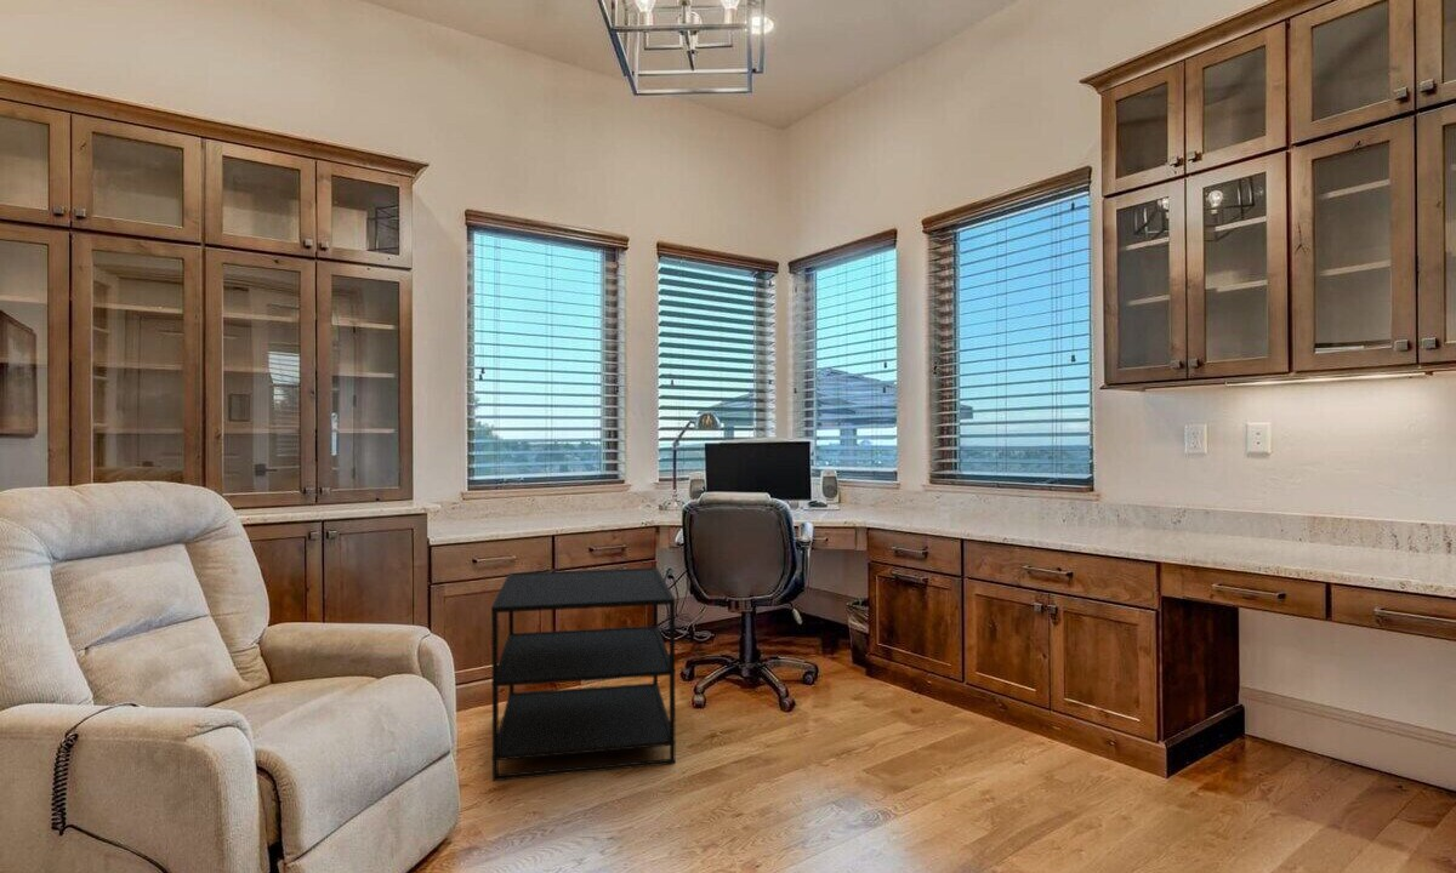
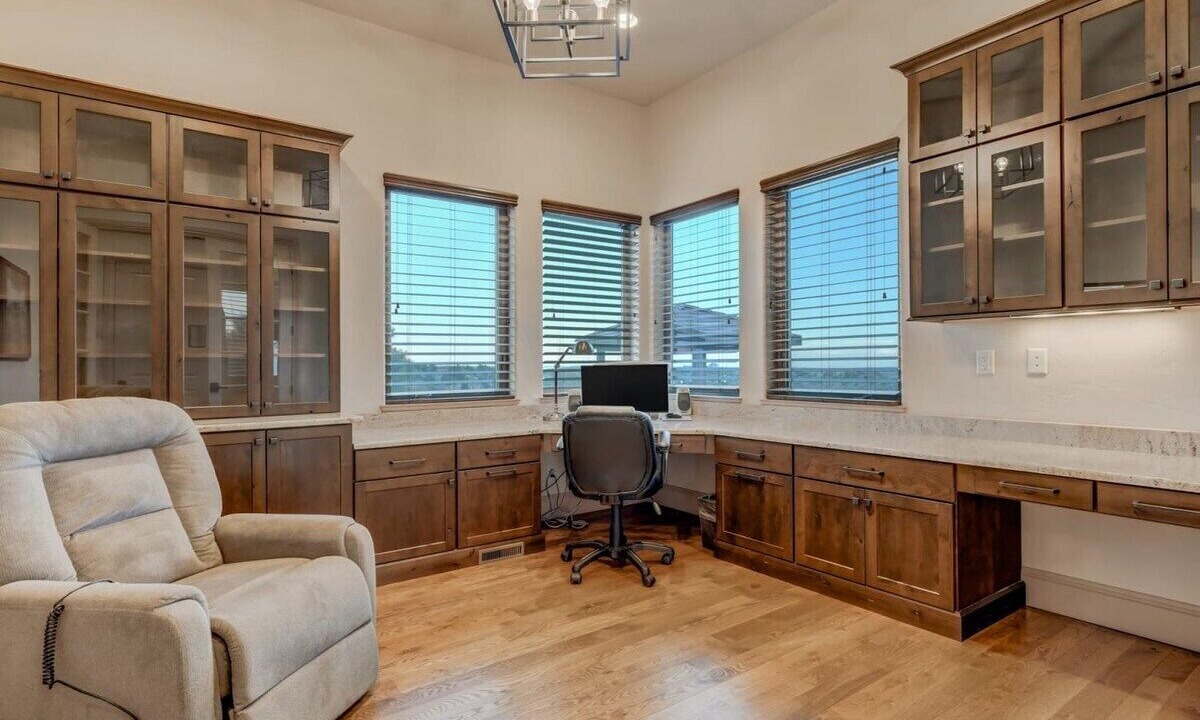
- side table [490,566,677,782]
